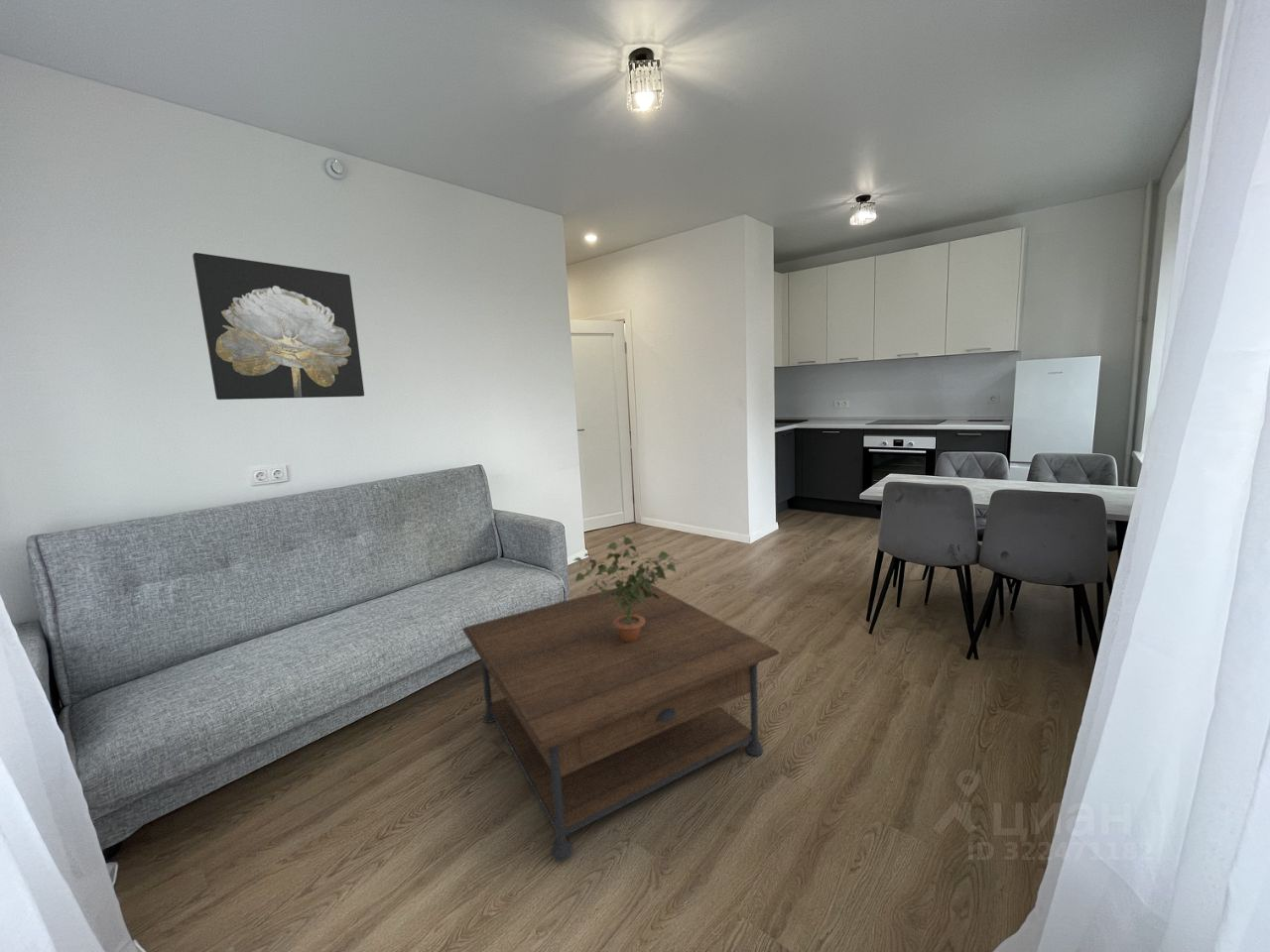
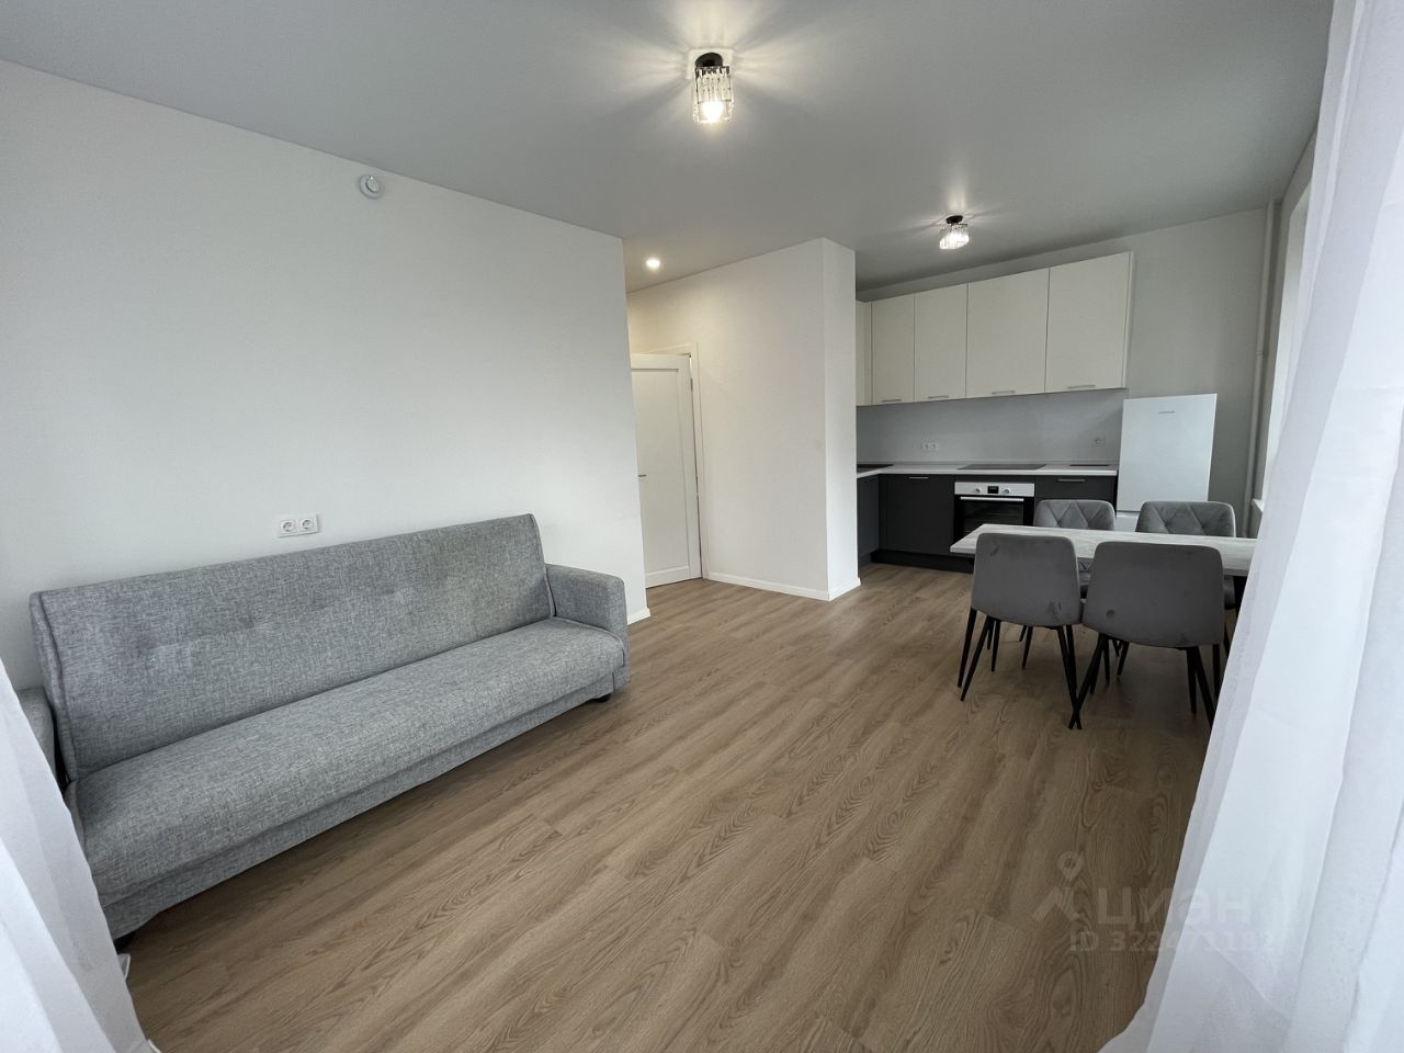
- wall art [191,252,365,401]
- coffee table [461,583,780,862]
- potted plant [572,534,679,643]
